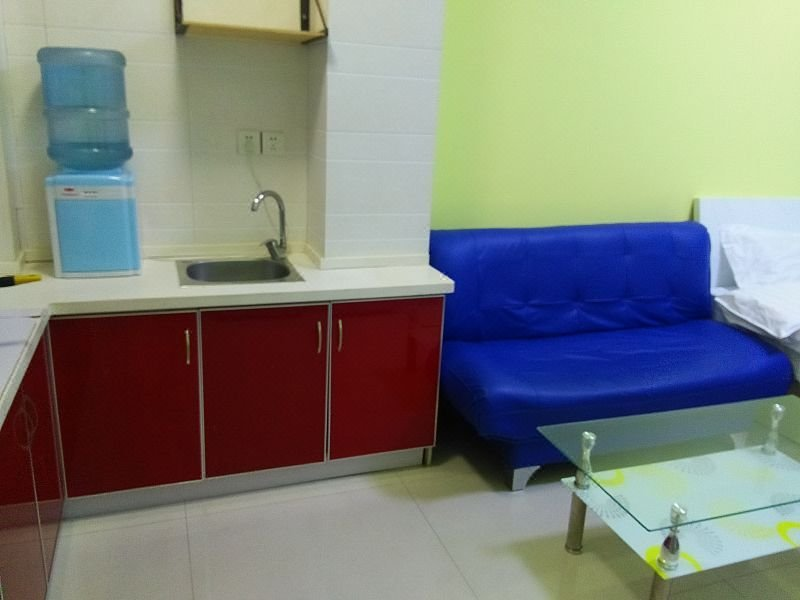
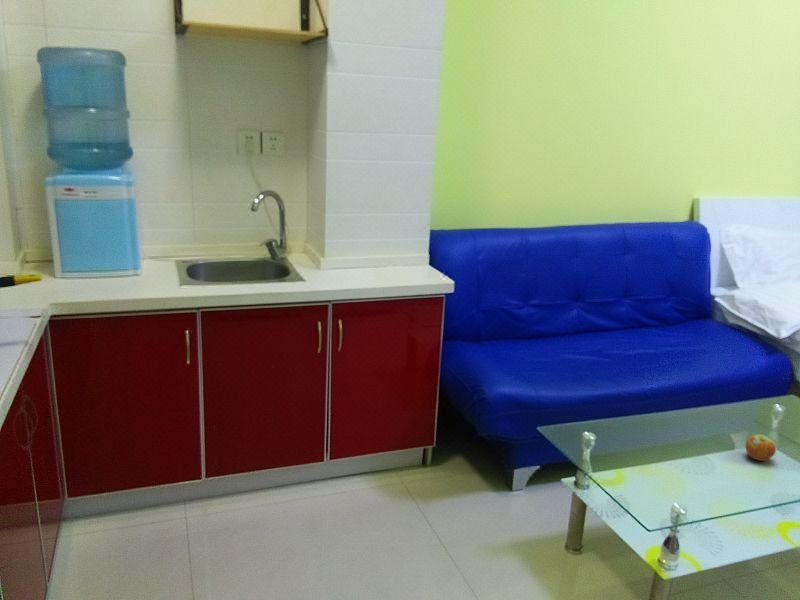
+ apple [745,433,777,462]
